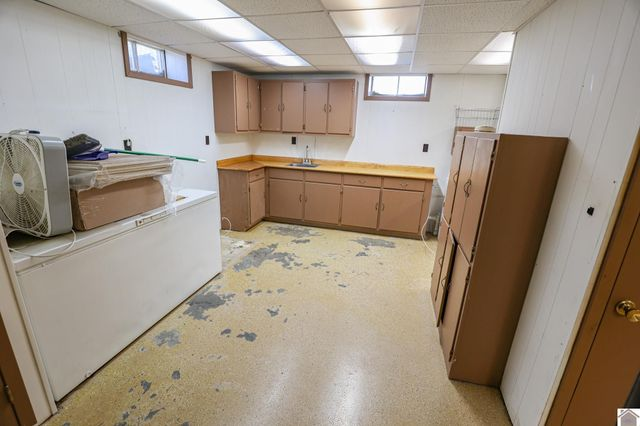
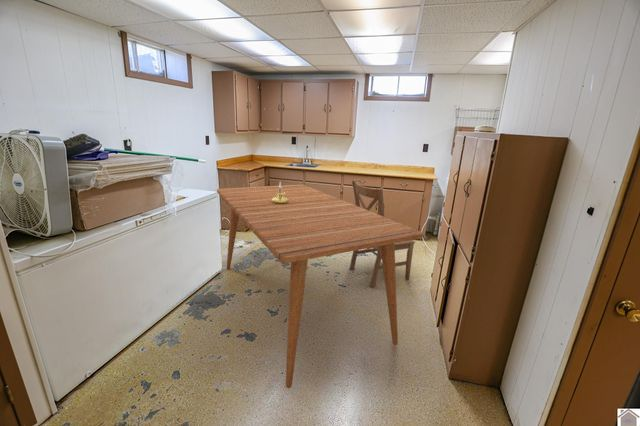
+ candle holder [271,182,289,204]
+ dining table [216,184,424,389]
+ chair [349,179,416,288]
